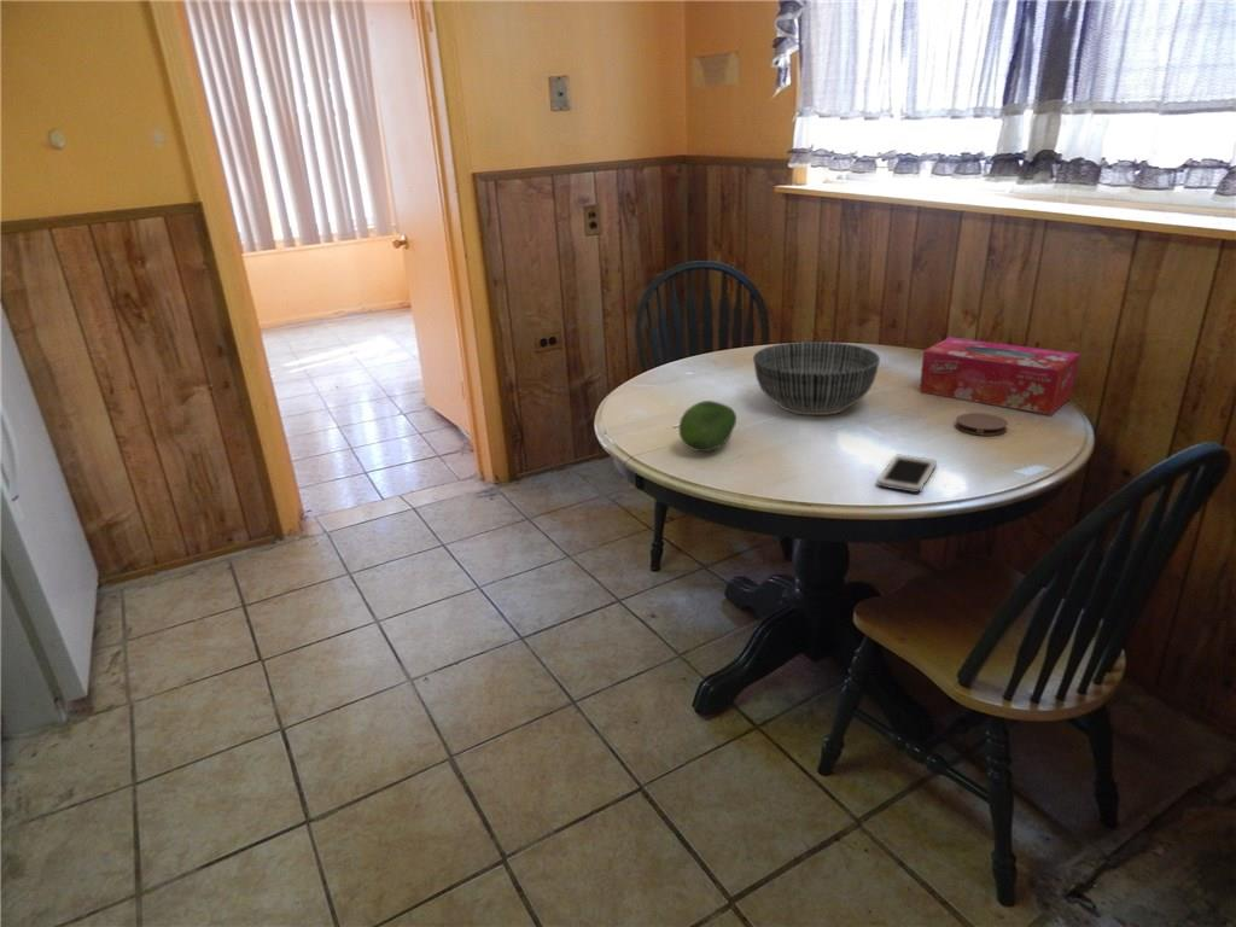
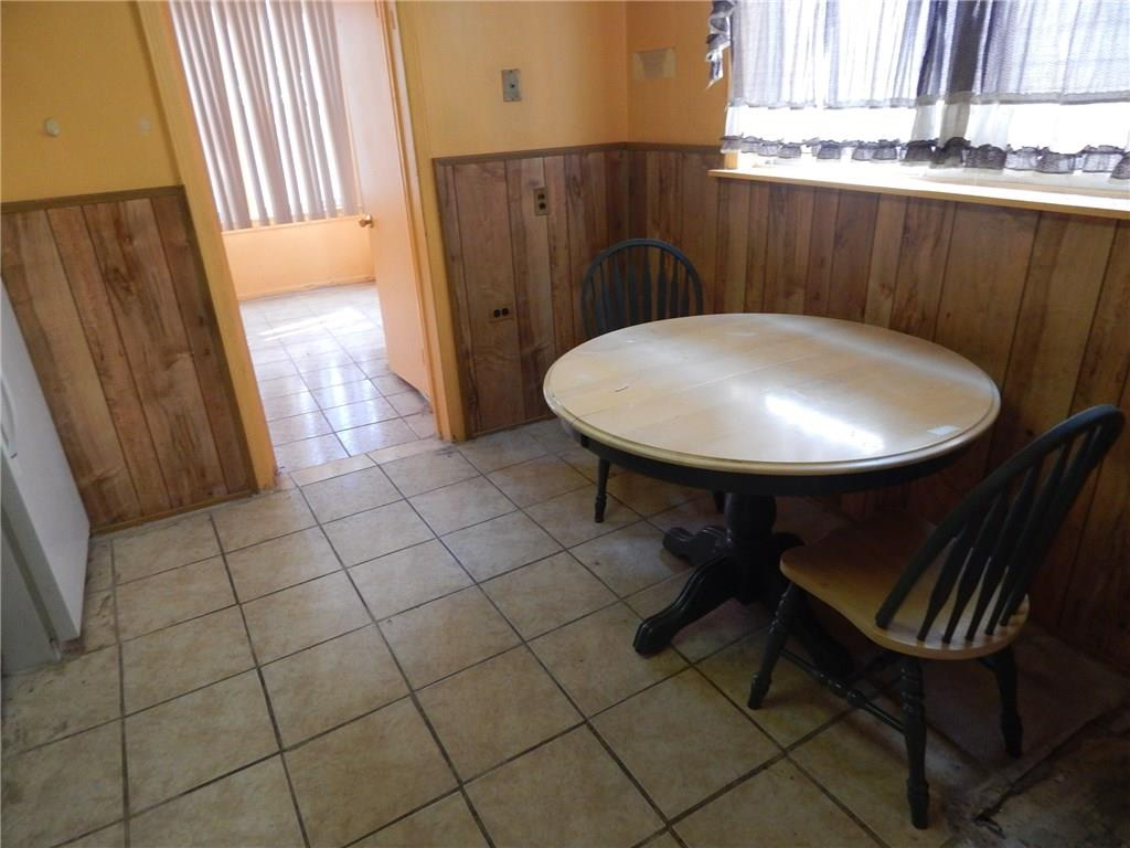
- coaster [954,412,1009,437]
- fruit [677,400,737,453]
- tissue box [919,337,1082,416]
- cell phone [876,454,938,494]
- bowl [752,340,881,416]
